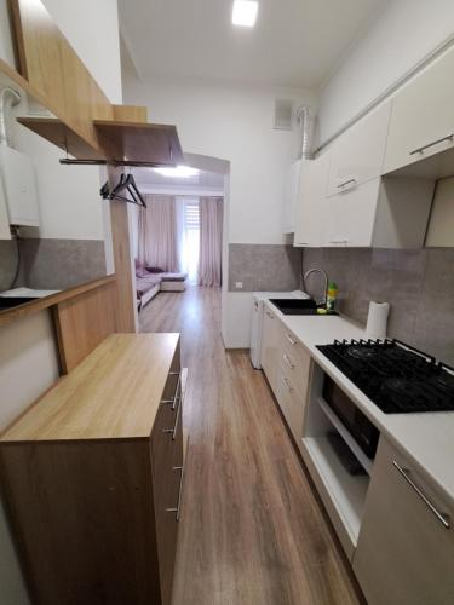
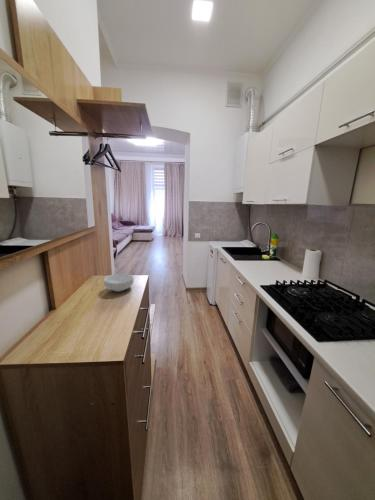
+ cereal bowl [103,273,135,293]
